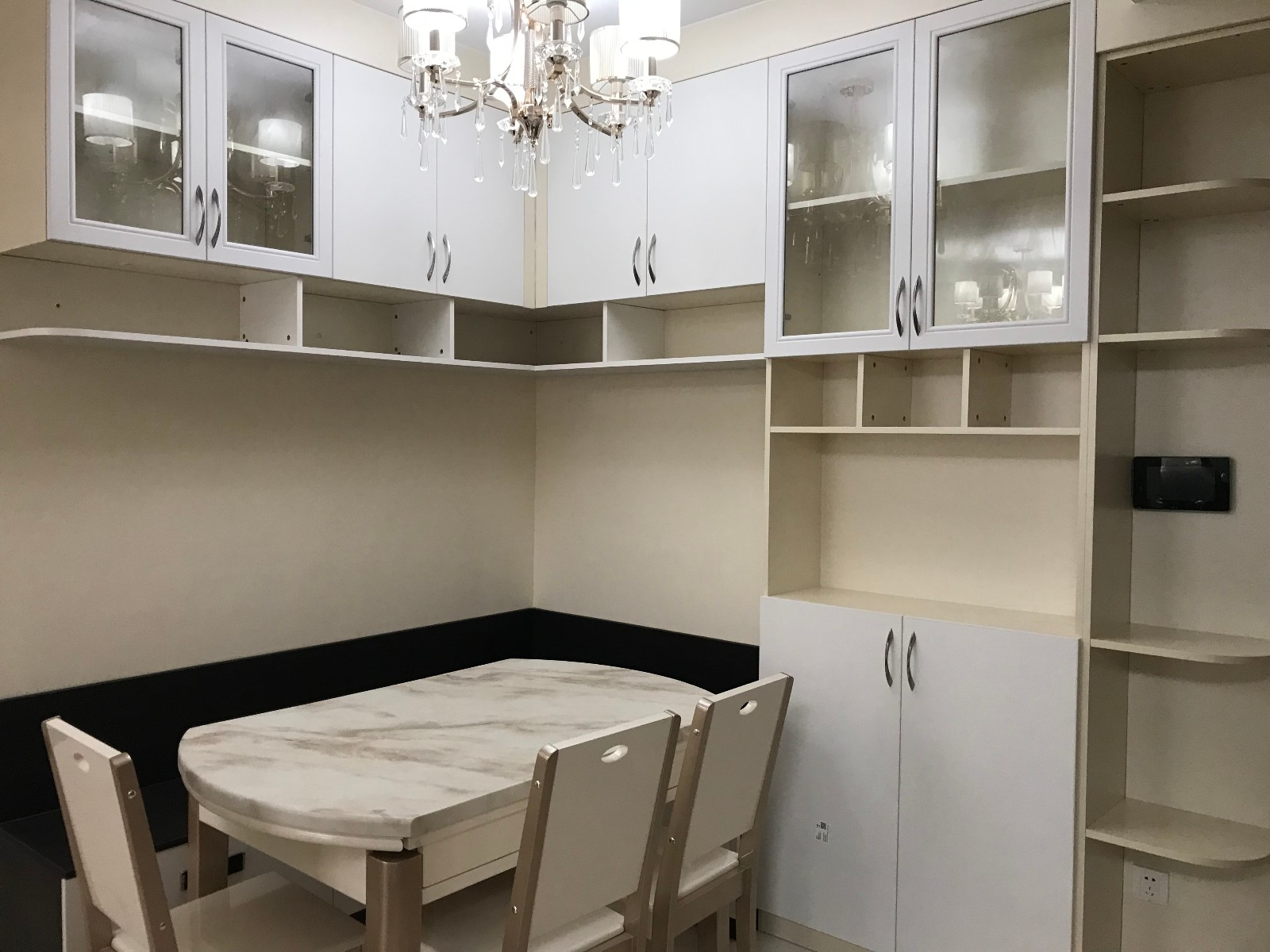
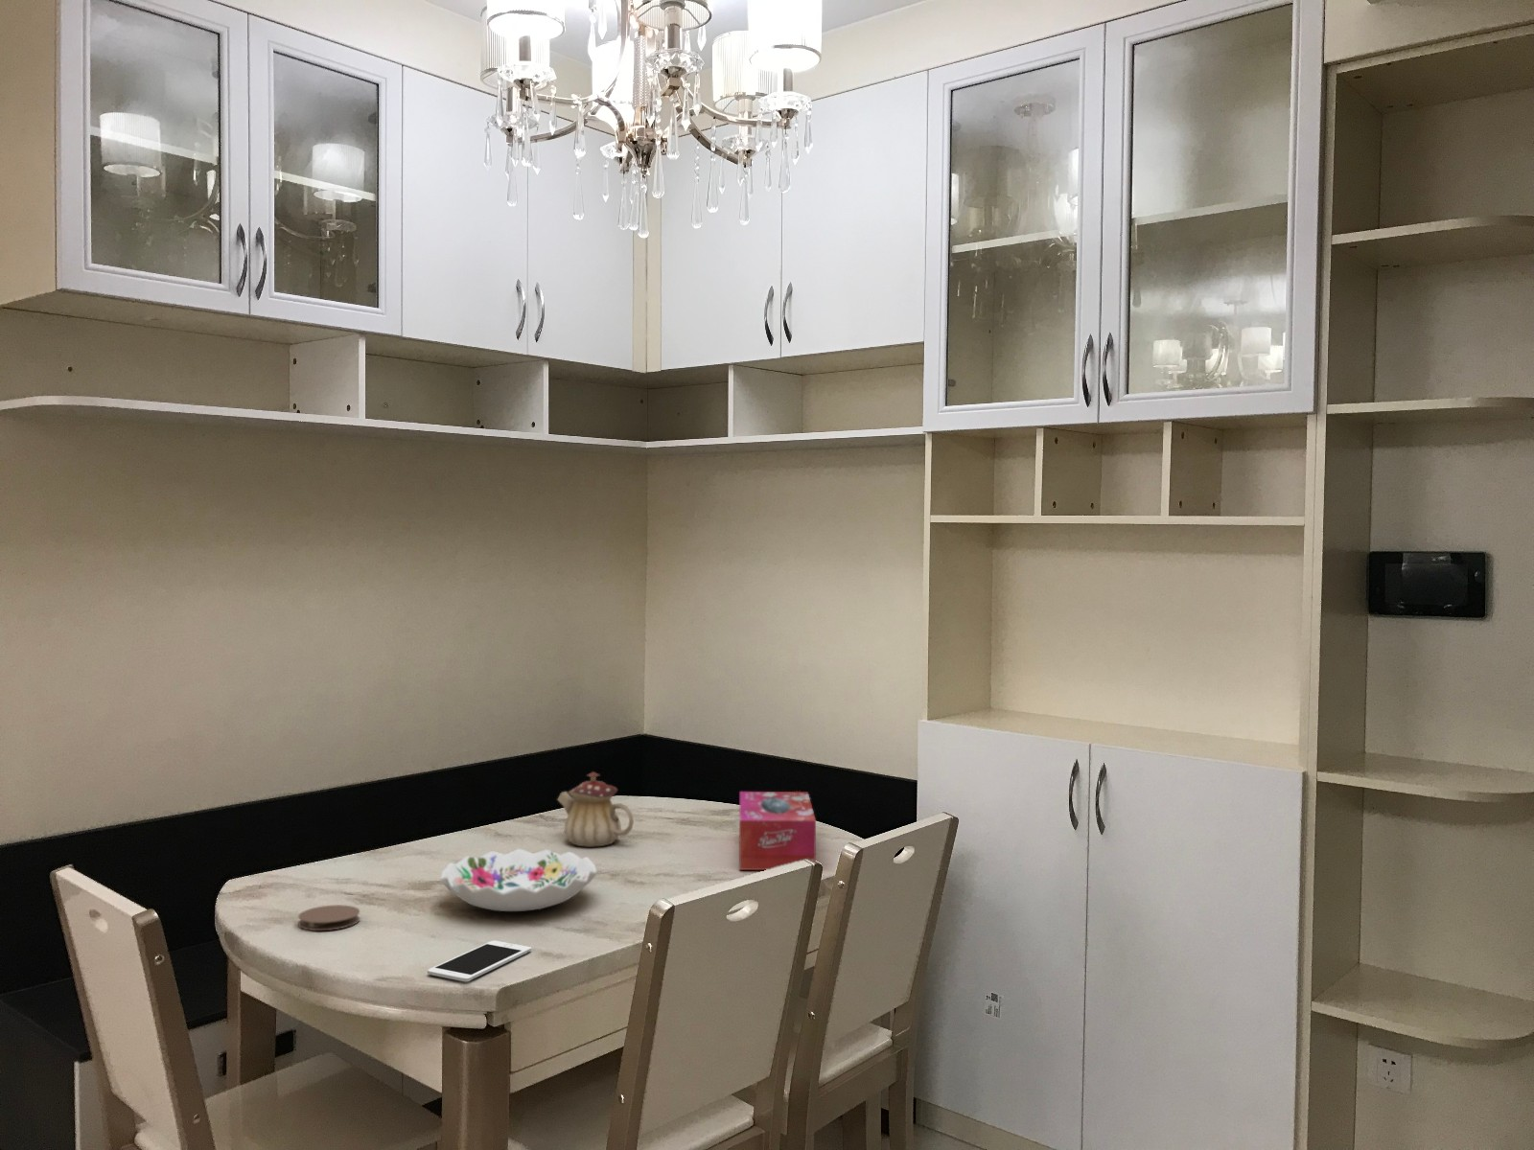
+ teapot [556,771,634,848]
+ decorative bowl [440,847,598,912]
+ coaster [297,904,360,931]
+ tissue box [738,791,817,871]
+ cell phone [426,939,533,982]
